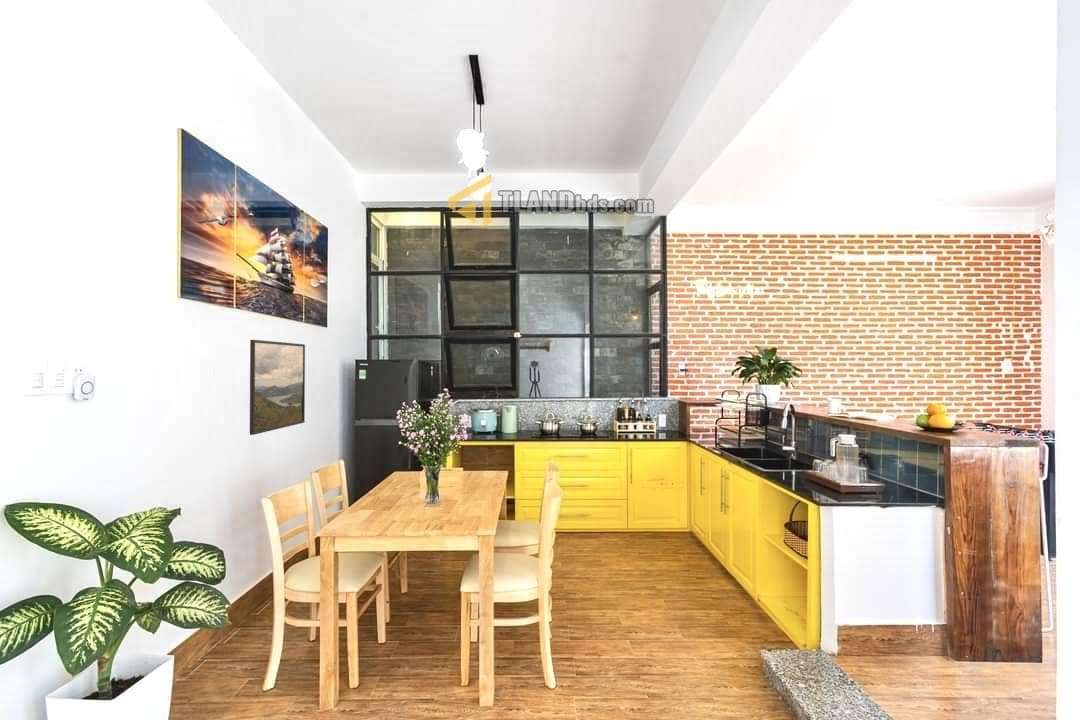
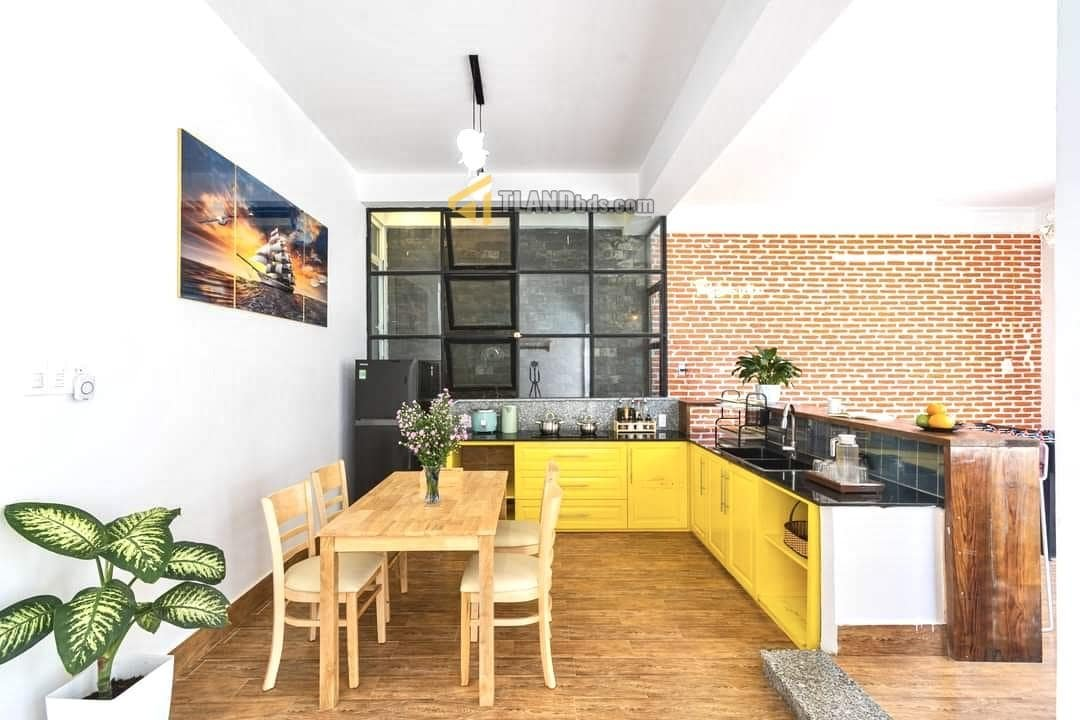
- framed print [249,339,306,436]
